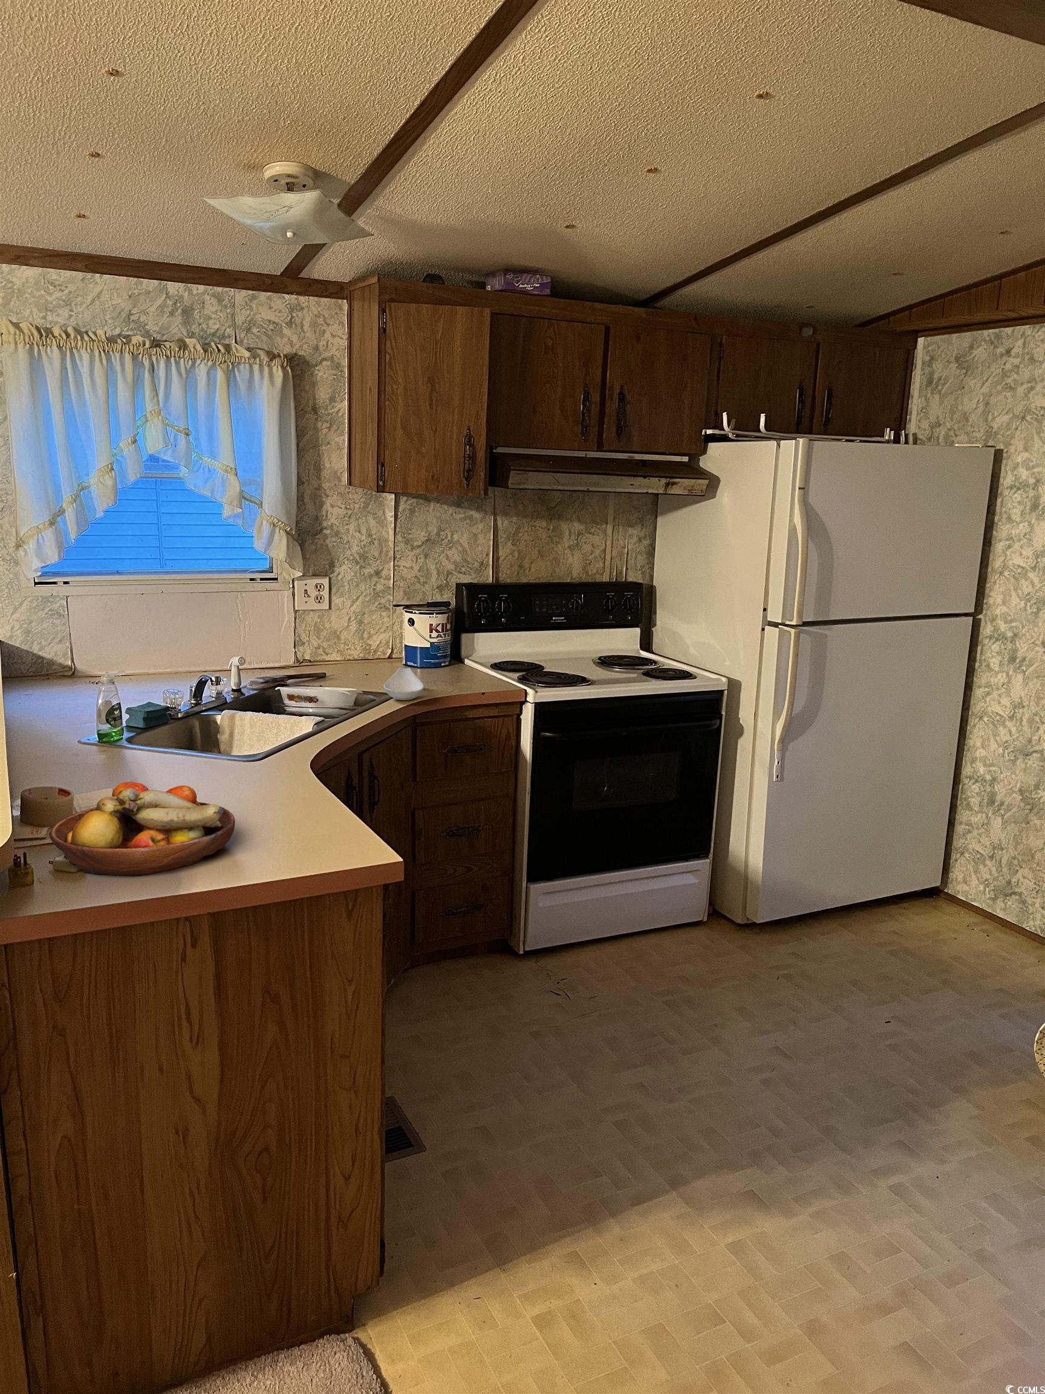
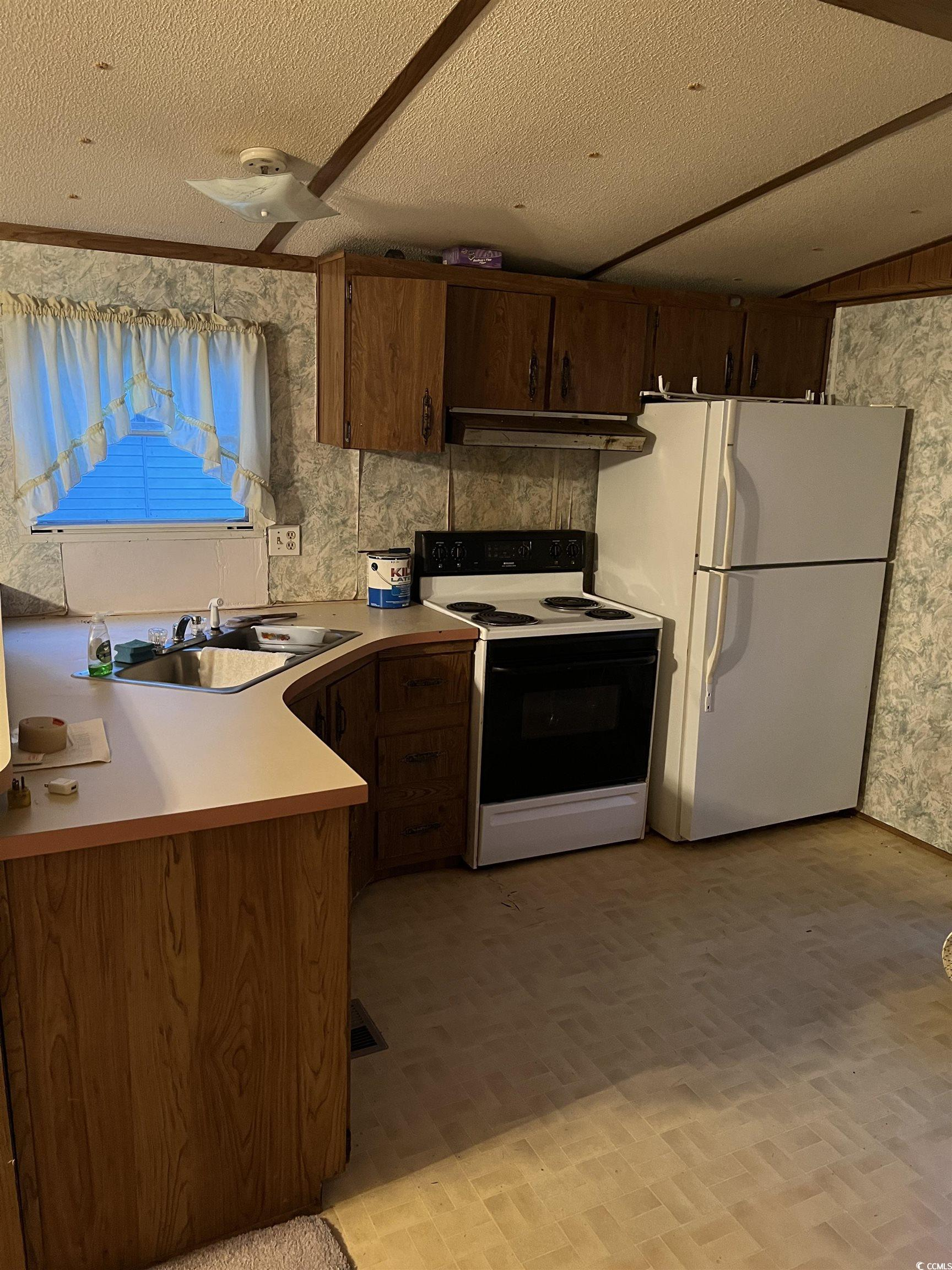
- fruit bowl [49,782,236,876]
- spoon rest [383,666,425,700]
